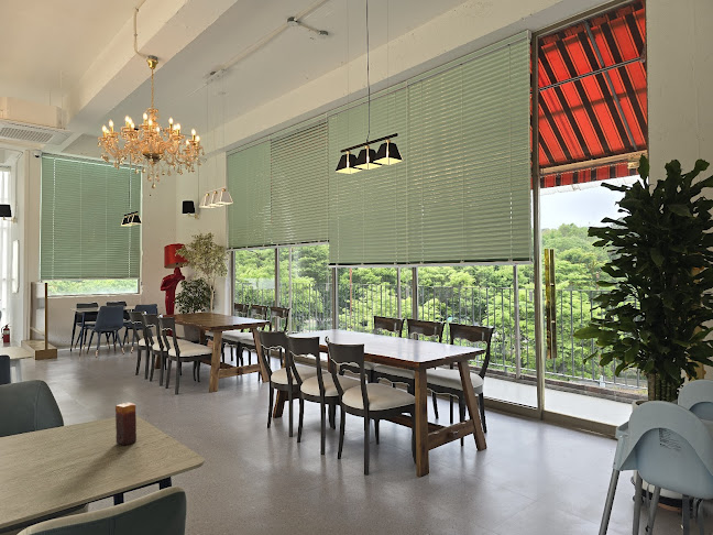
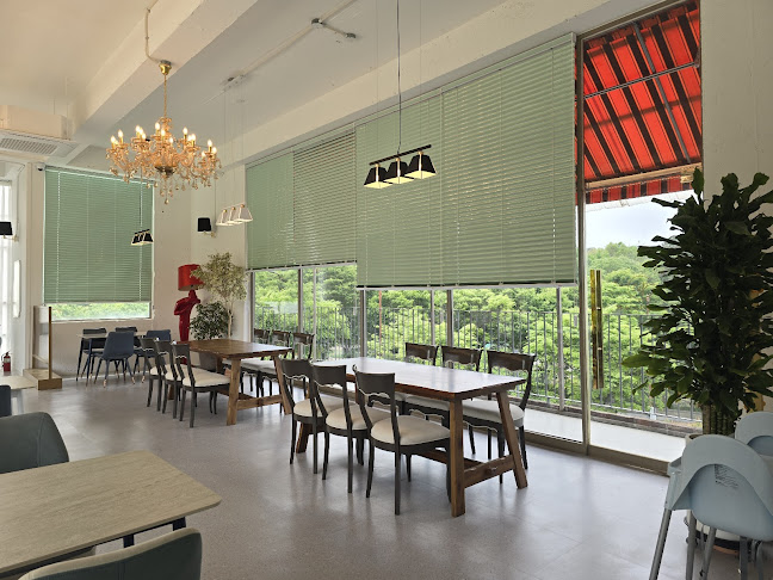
- candle [114,401,138,446]
